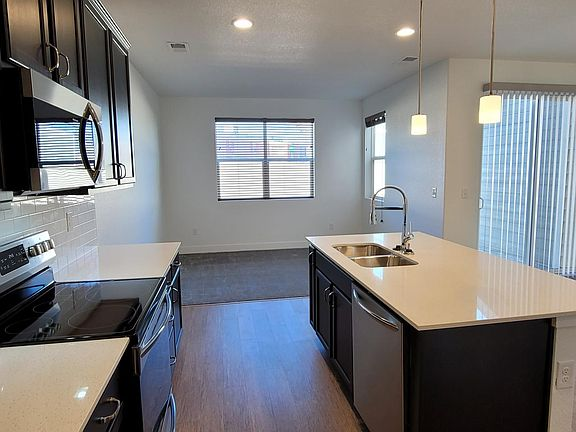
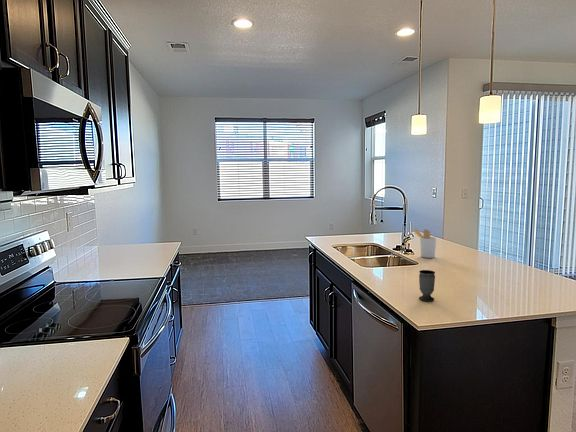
+ utensil holder [411,228,437,259]
+ cup [418,269,436,302]
